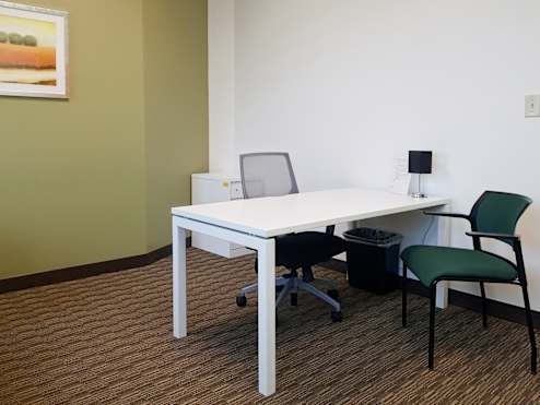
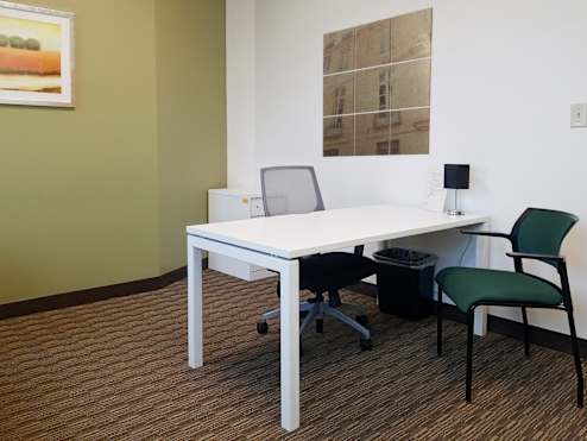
+ wall art [322,6,434,158]
